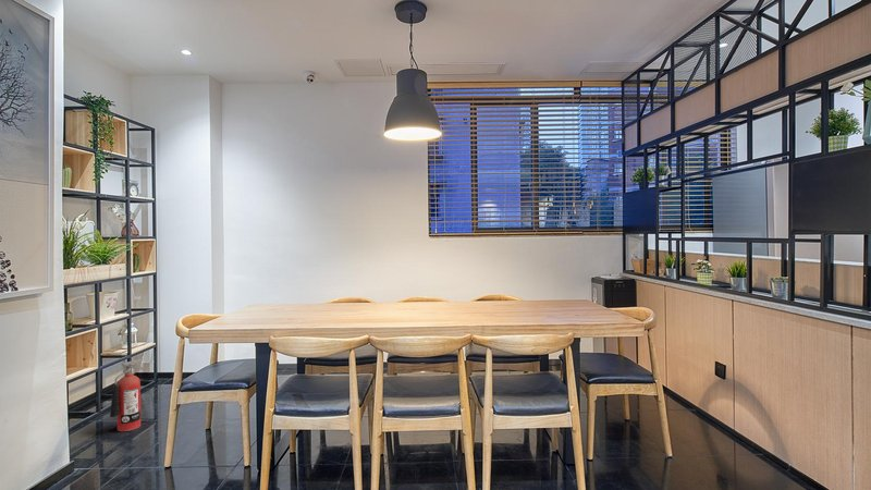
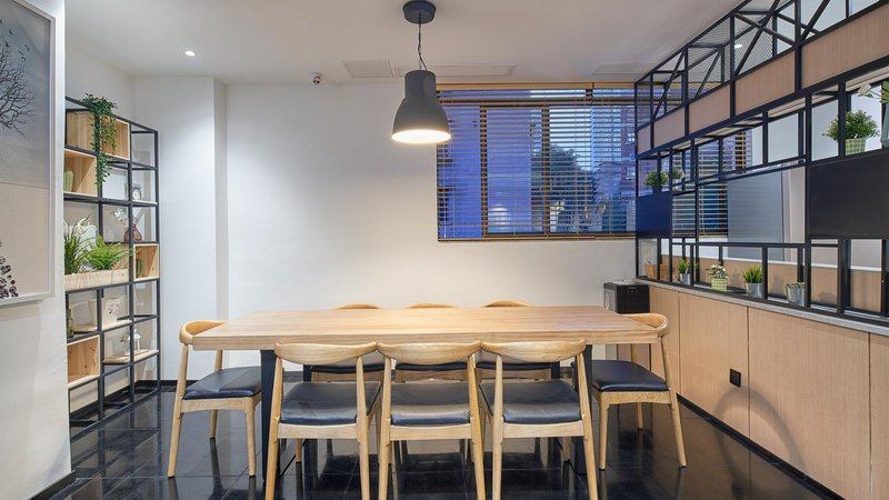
- fire extinguisher [109,358,147,432]
